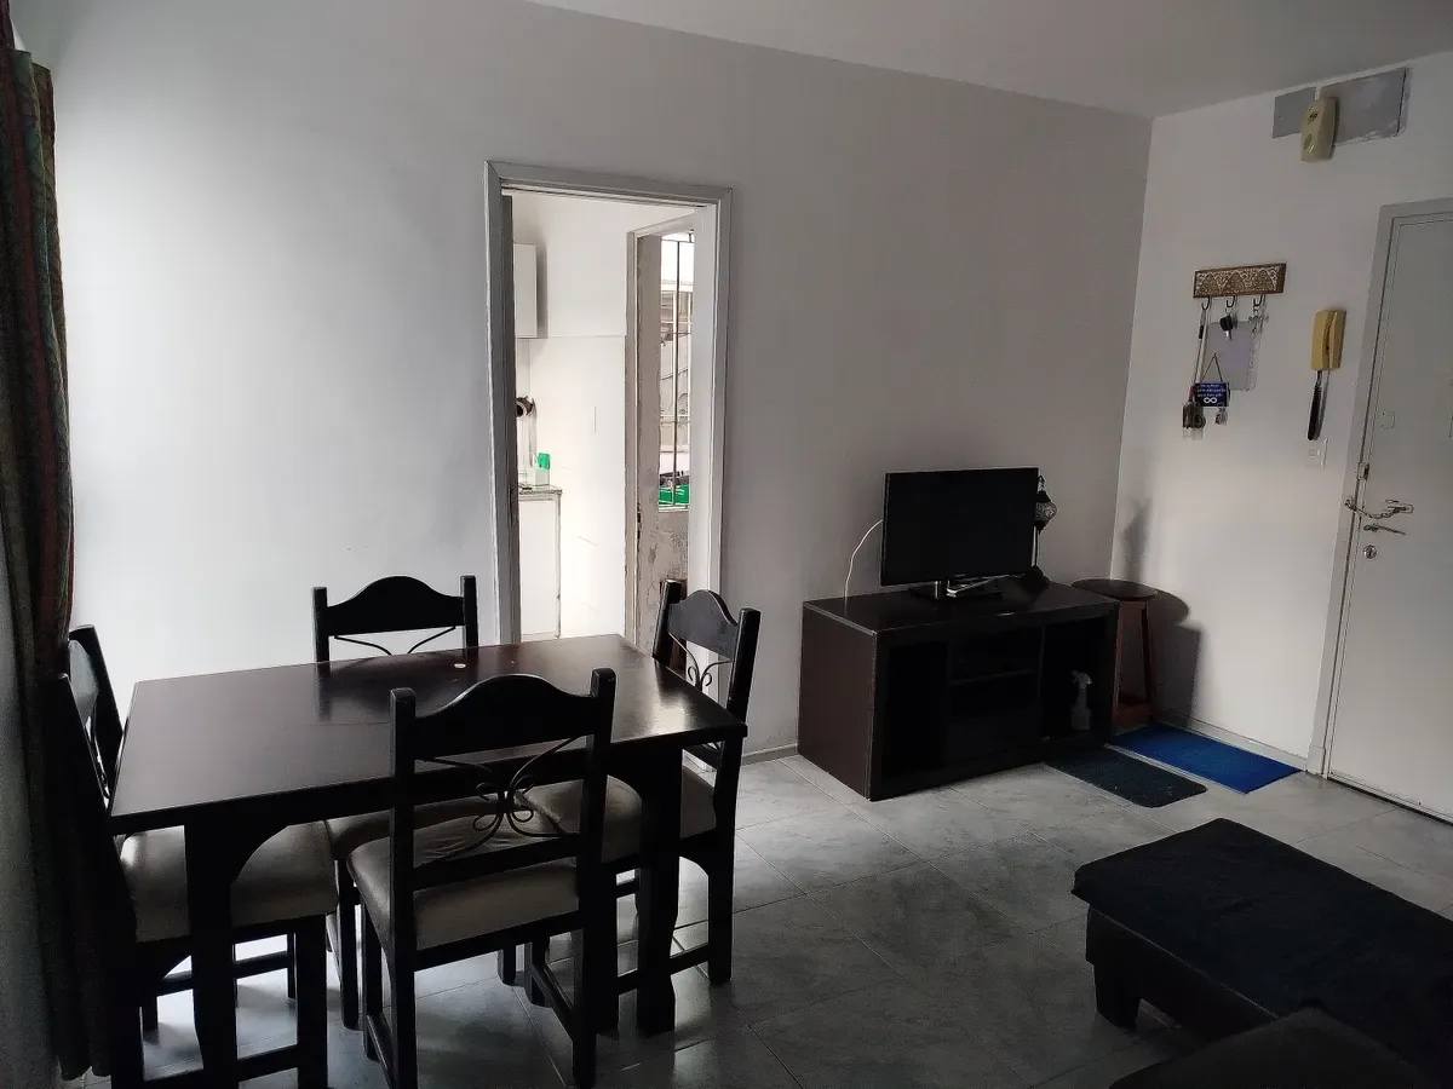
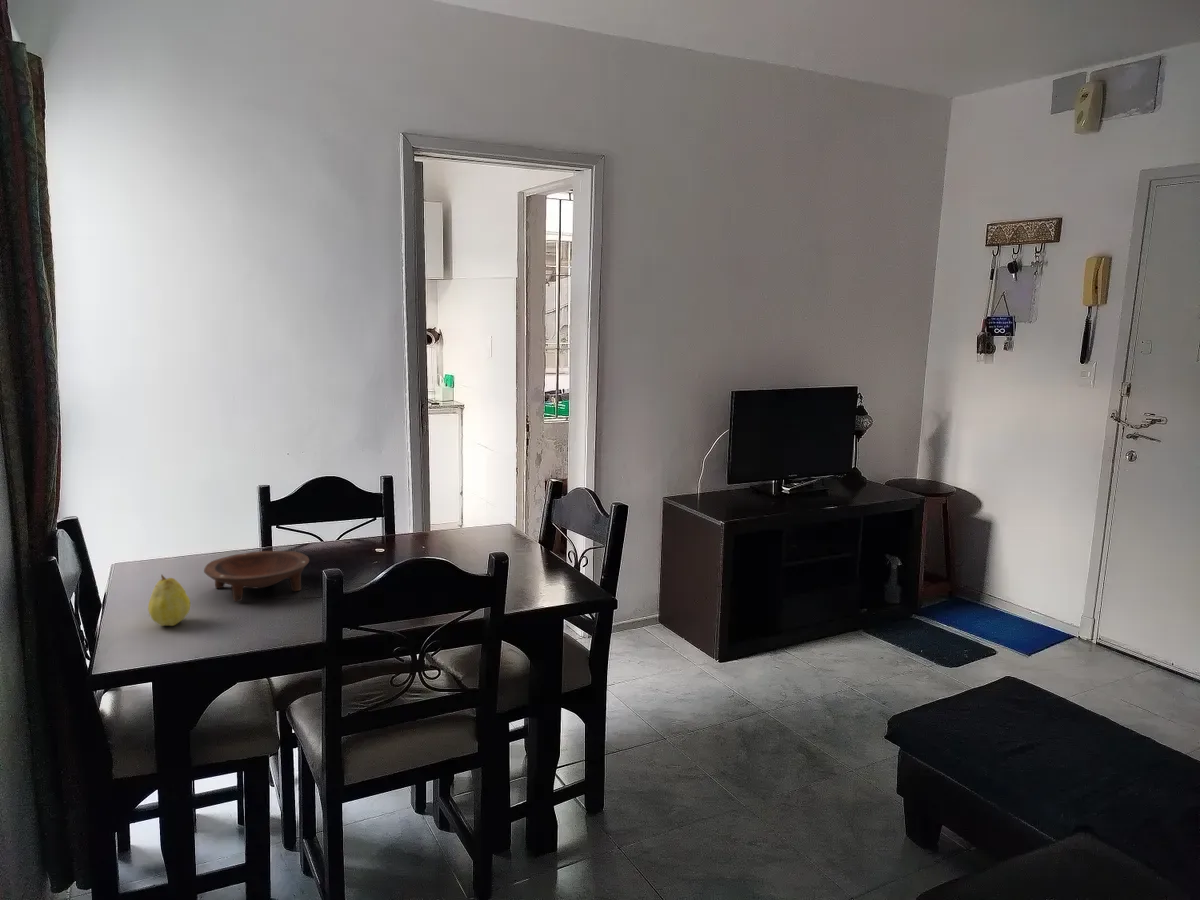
+ bowl [203,550,310,602]
+ fruit [147,573,191,627]
